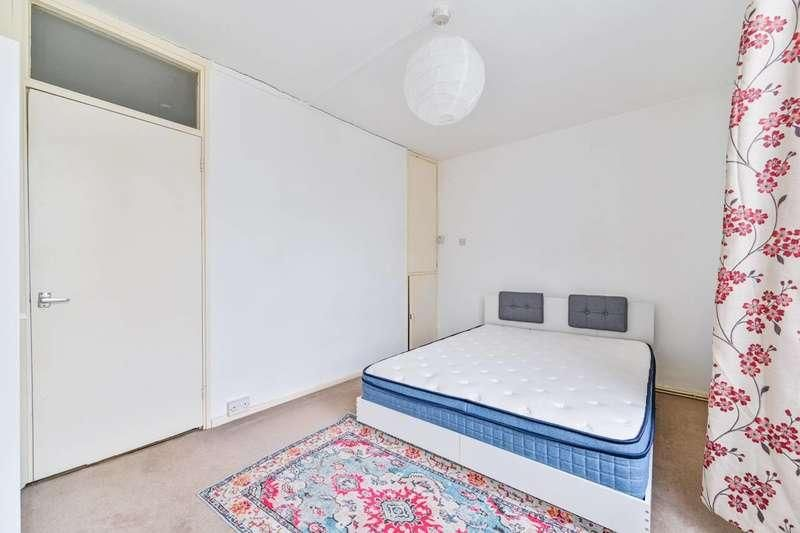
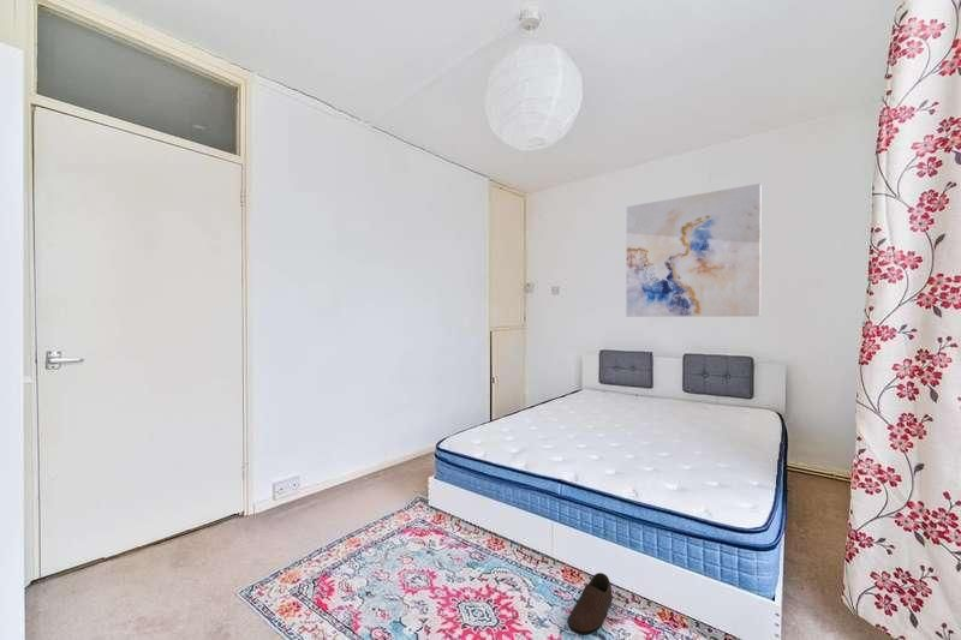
+ wall art [625,183,763,318]
+ shoe [566,572,614,636]
